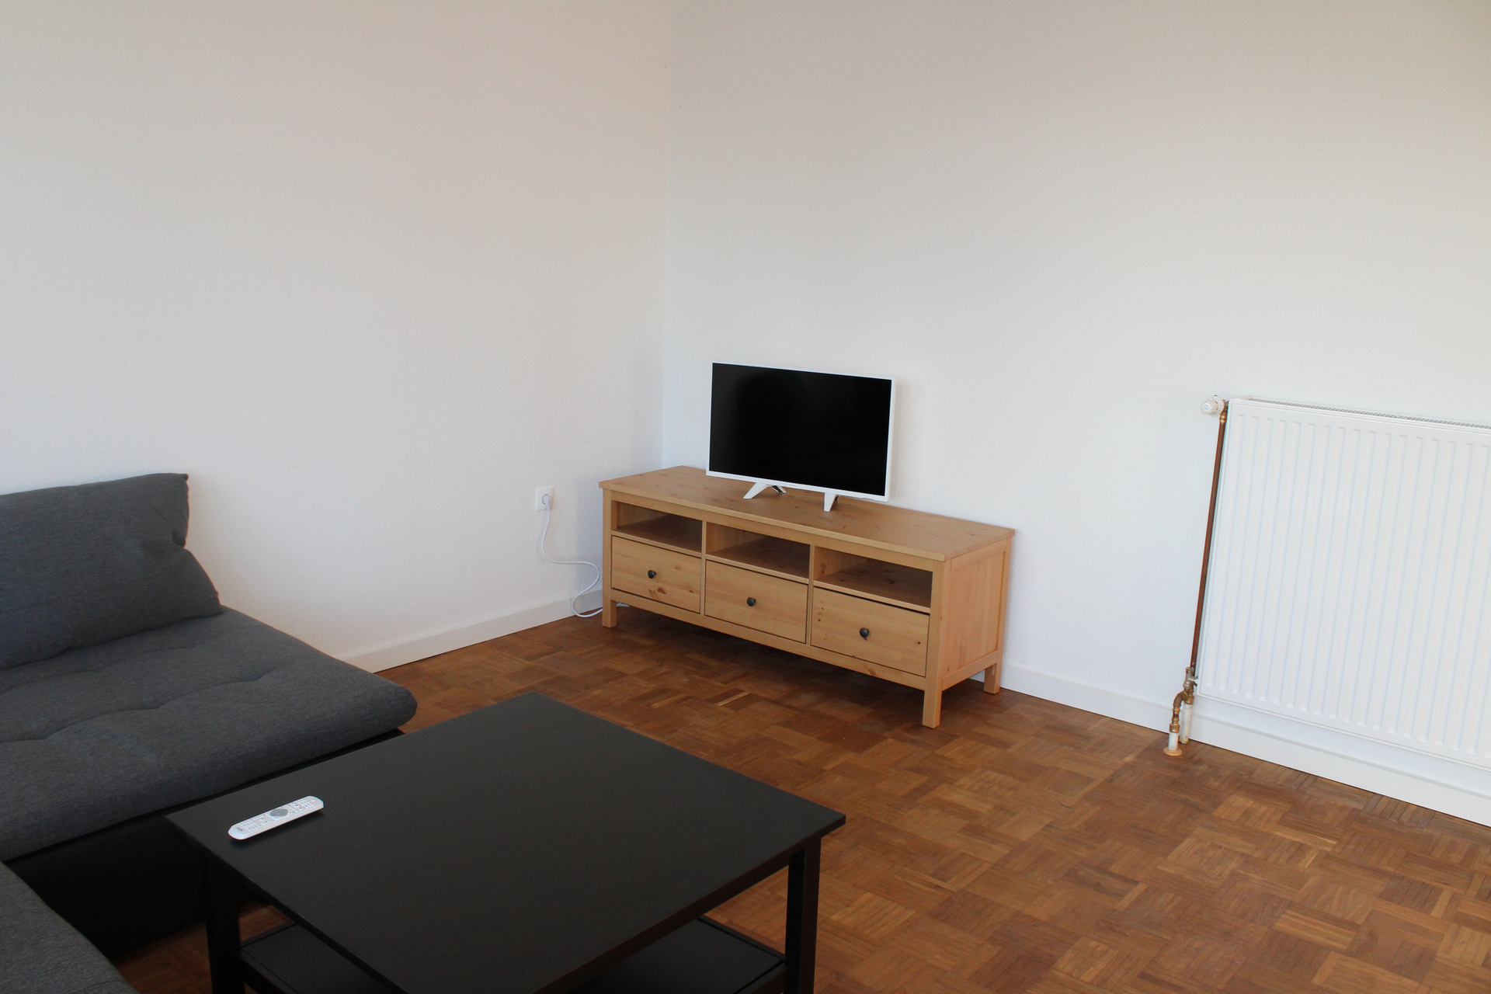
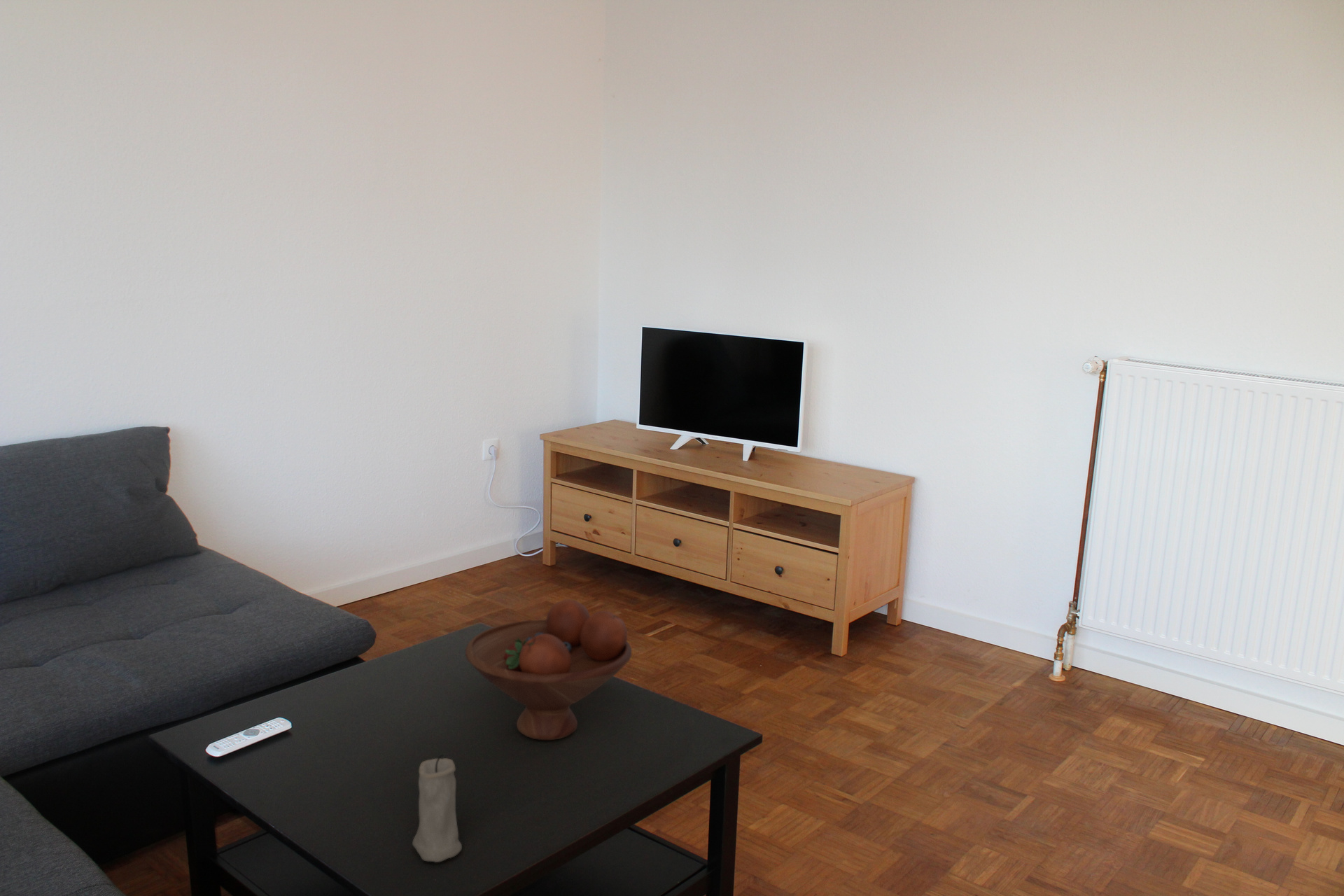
+ candle [412,754,463,863]
+ fruit bowl [465,598,632,741]
